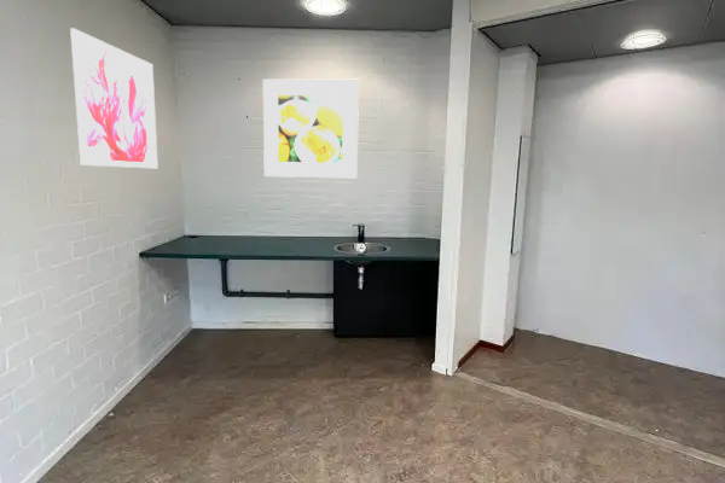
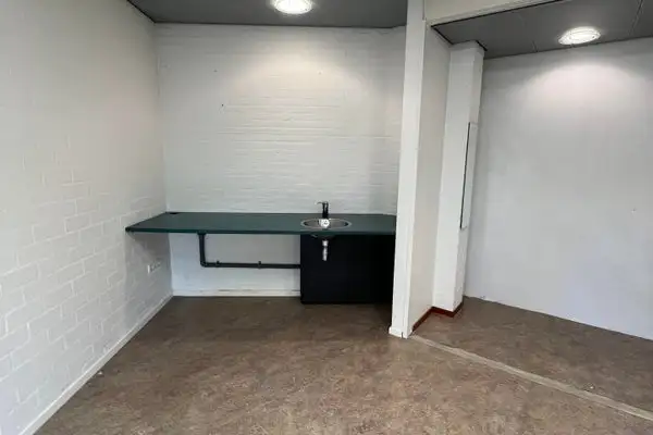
- wall art [69,27,160,169]
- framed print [262,78,360,180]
